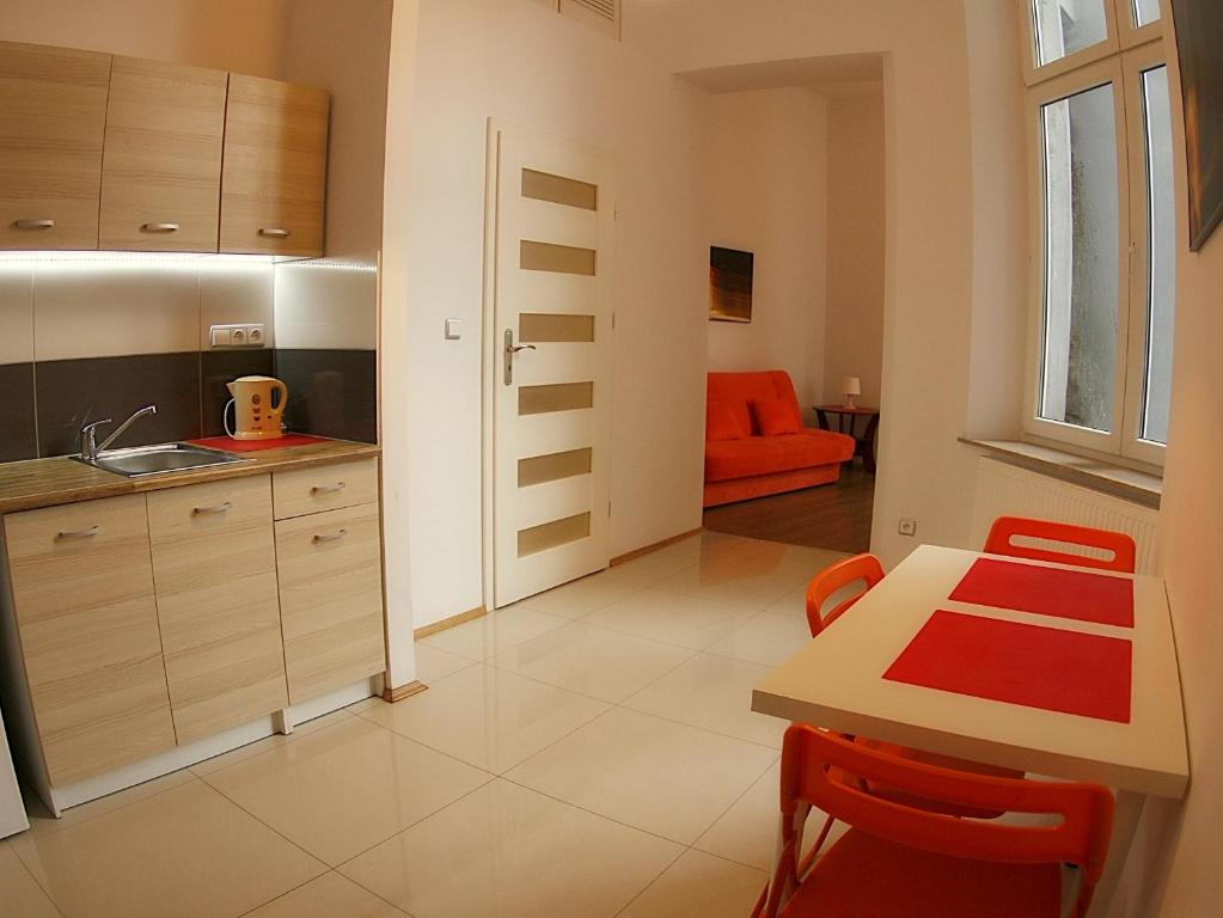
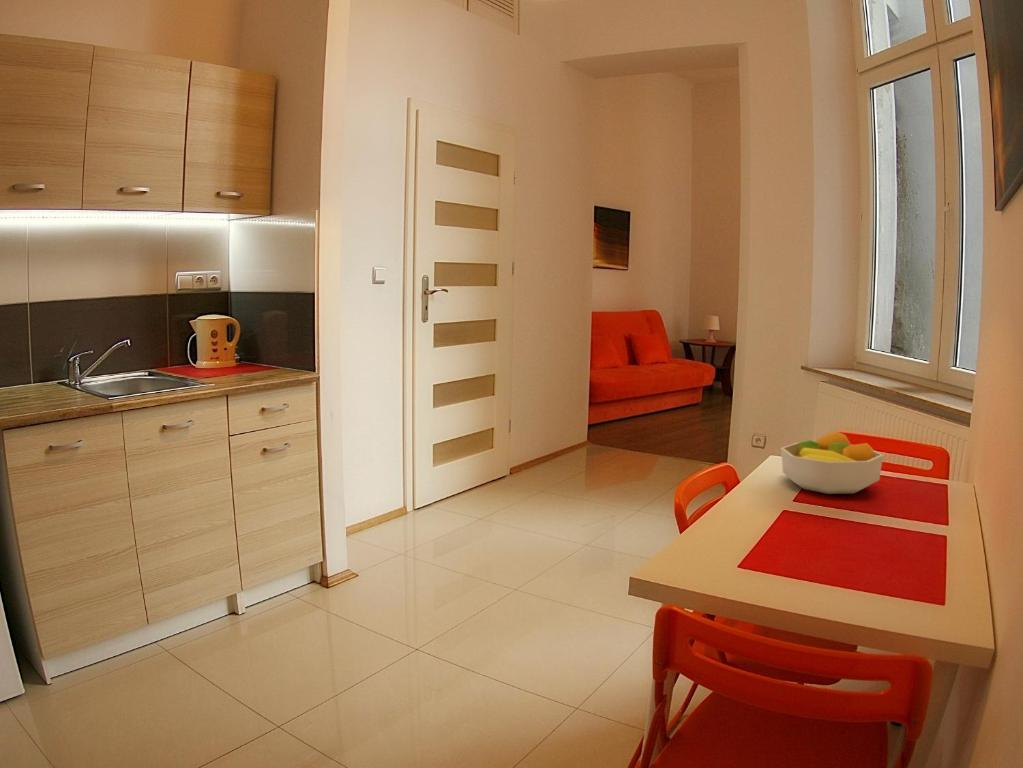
+ fruit bowl [780,430,884,495]
